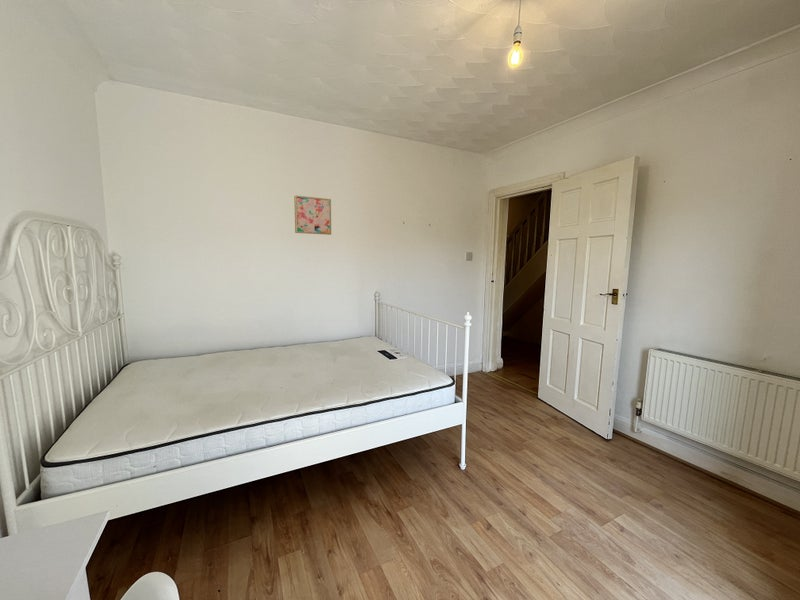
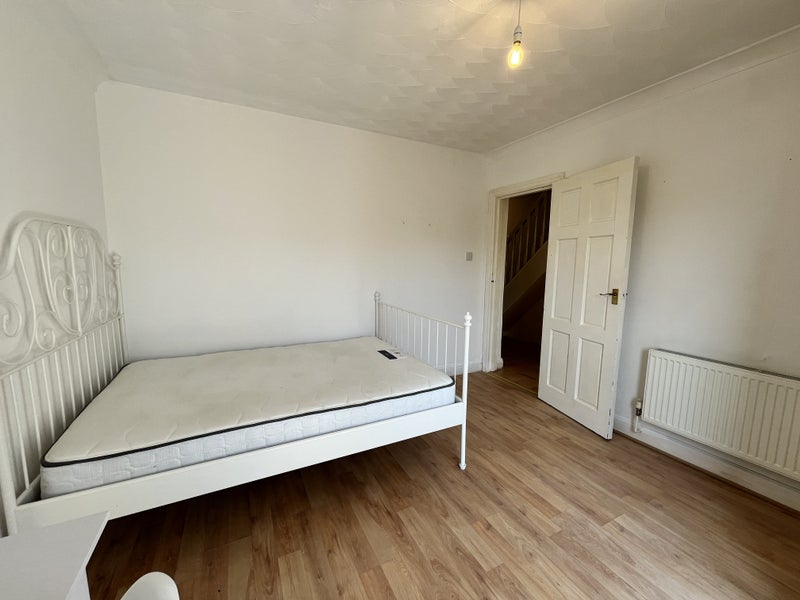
- wall art [293,195,332,236]
